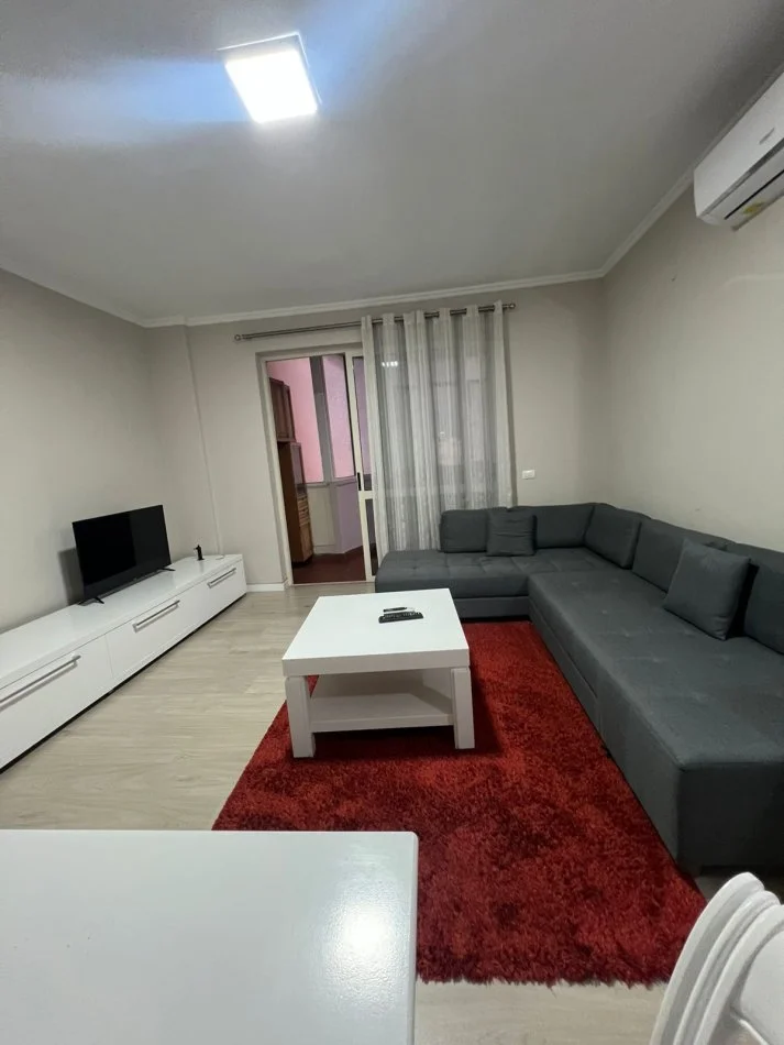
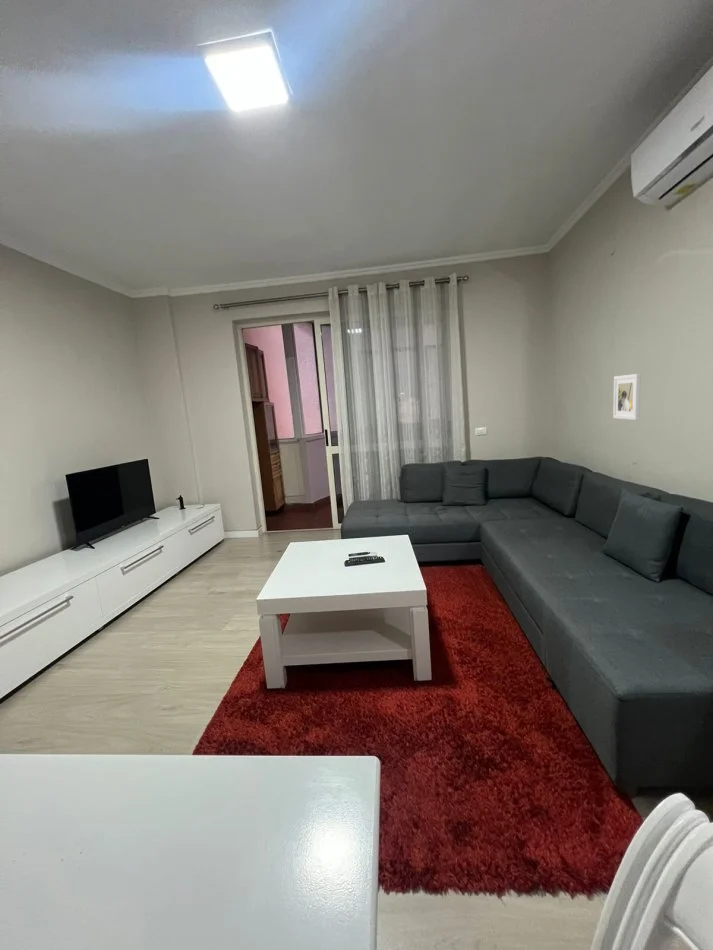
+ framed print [612,373,642,421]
